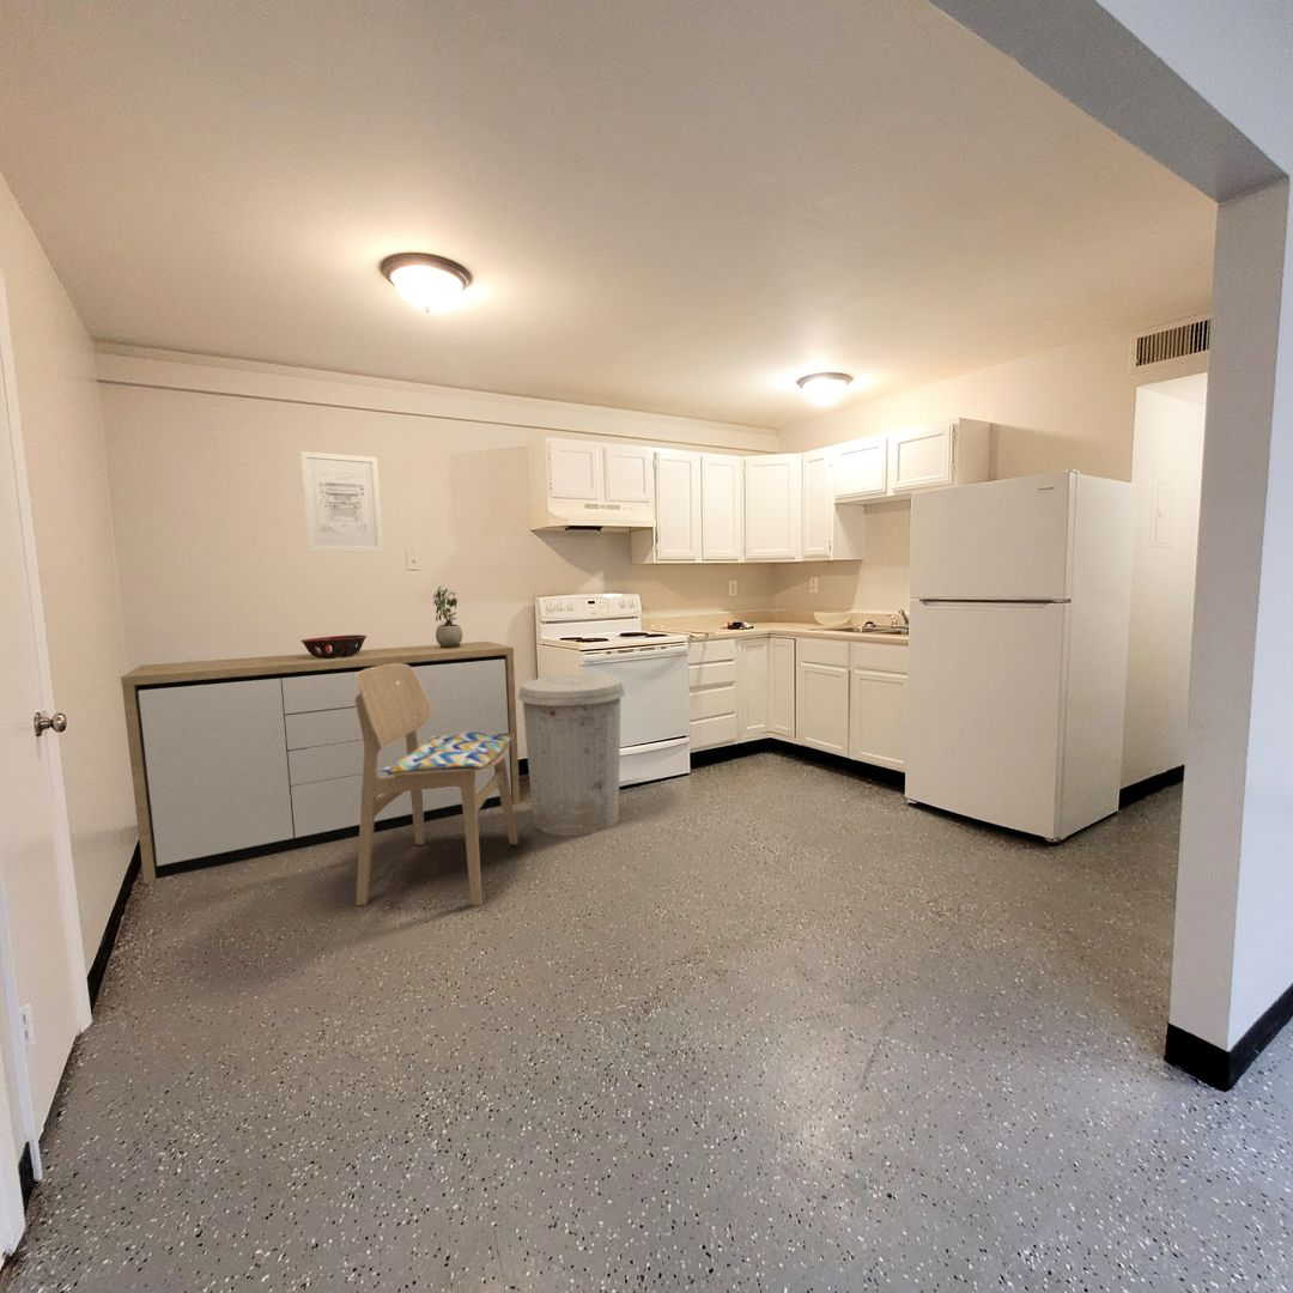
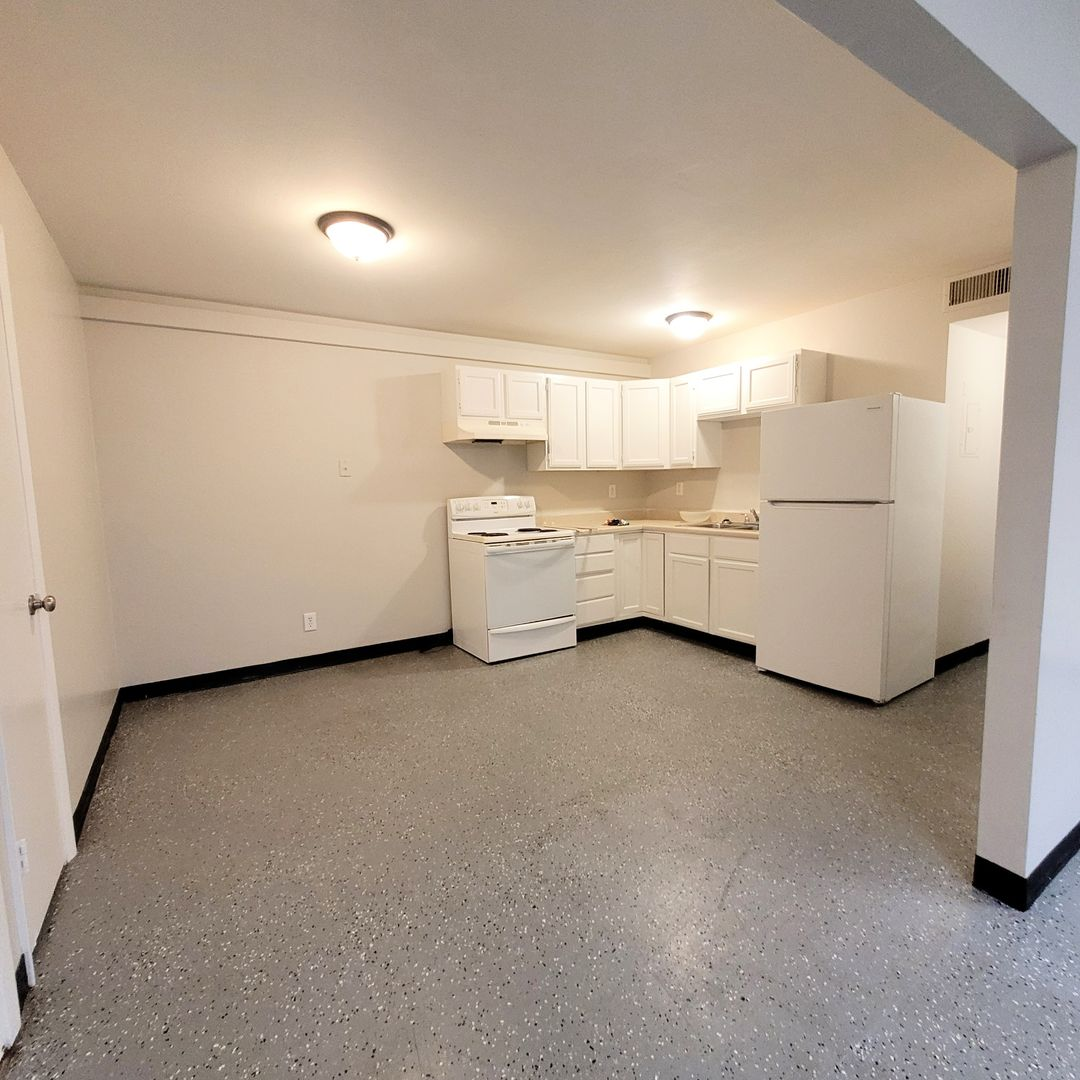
- dining chair [354,663,520,906]
- potted plant [432,585,463,649]
- sideboard [120,641,521,885]
- wall art [299,450,384,553]
- decorative bowl [299,633,368,658]
- trash can [517,674,626,837]
